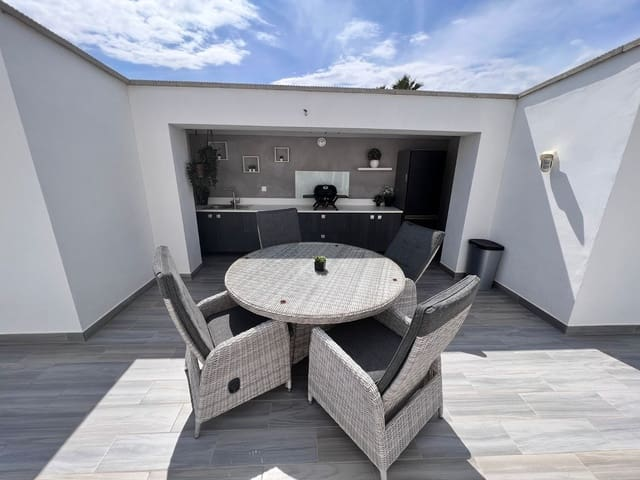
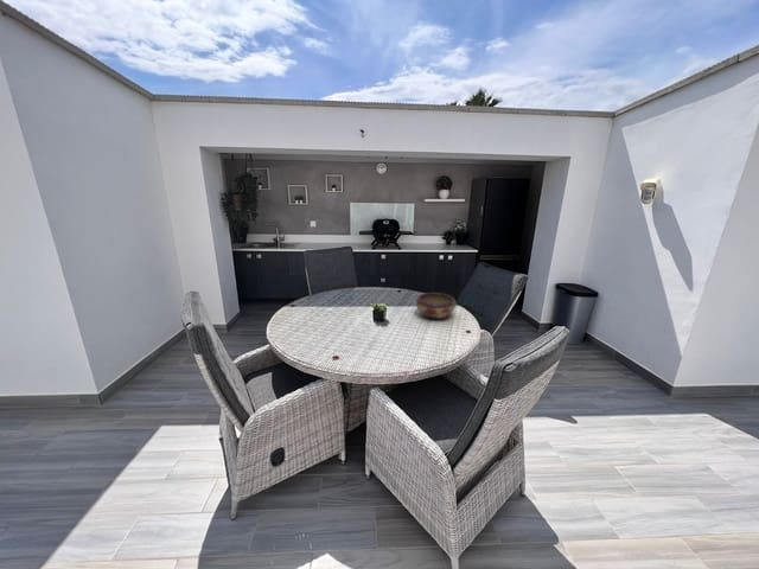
+ decorative bowl [414,292,458,320]
